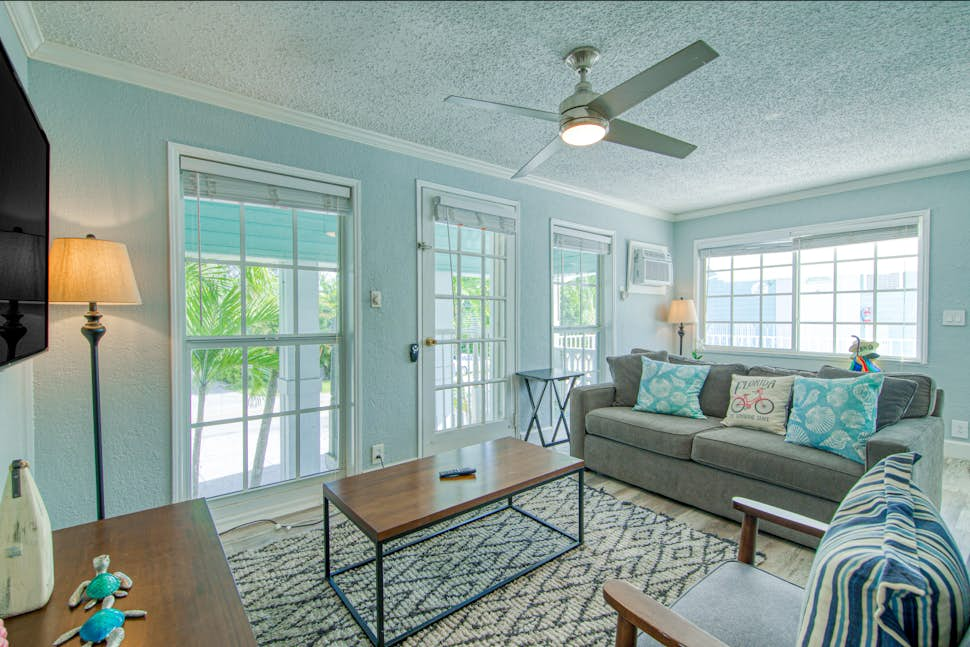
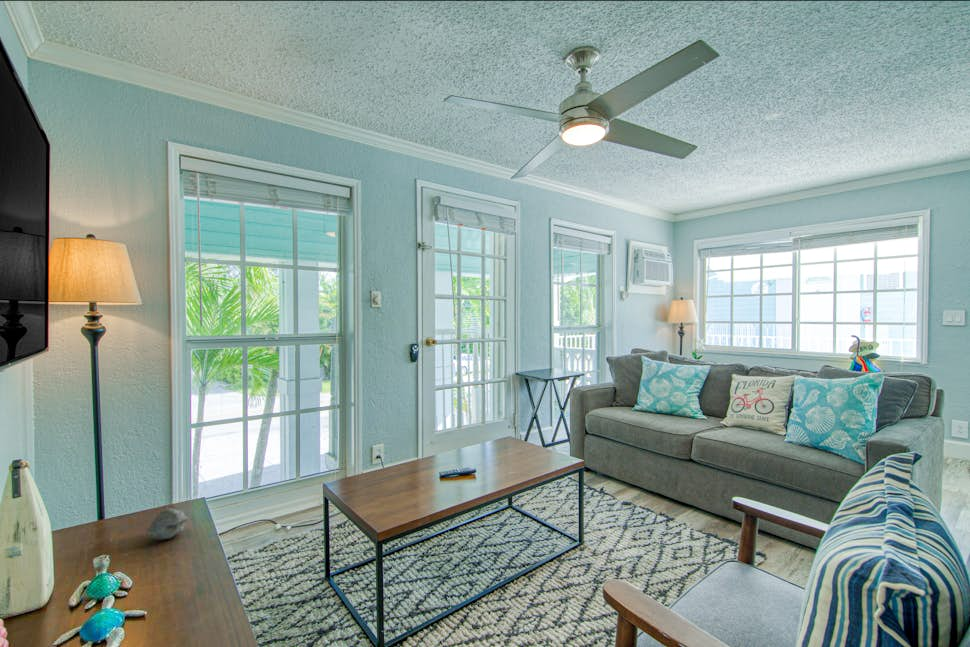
+ seashell [145,507,189,540]
